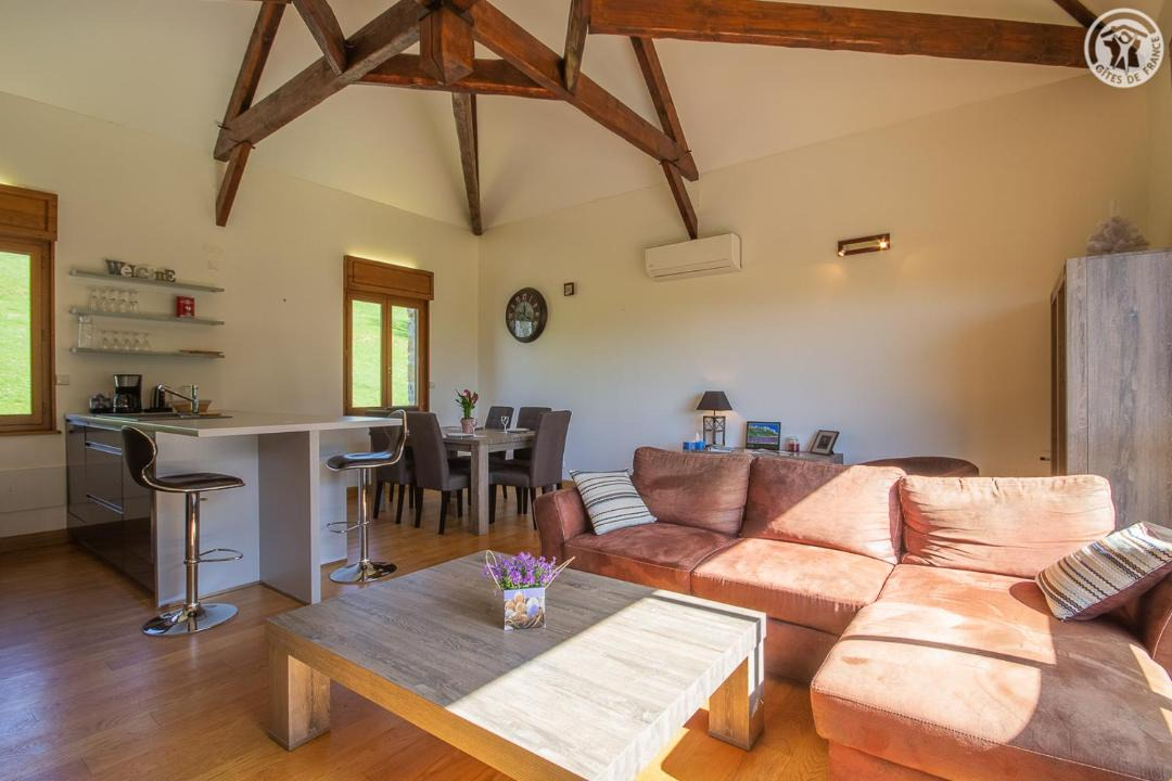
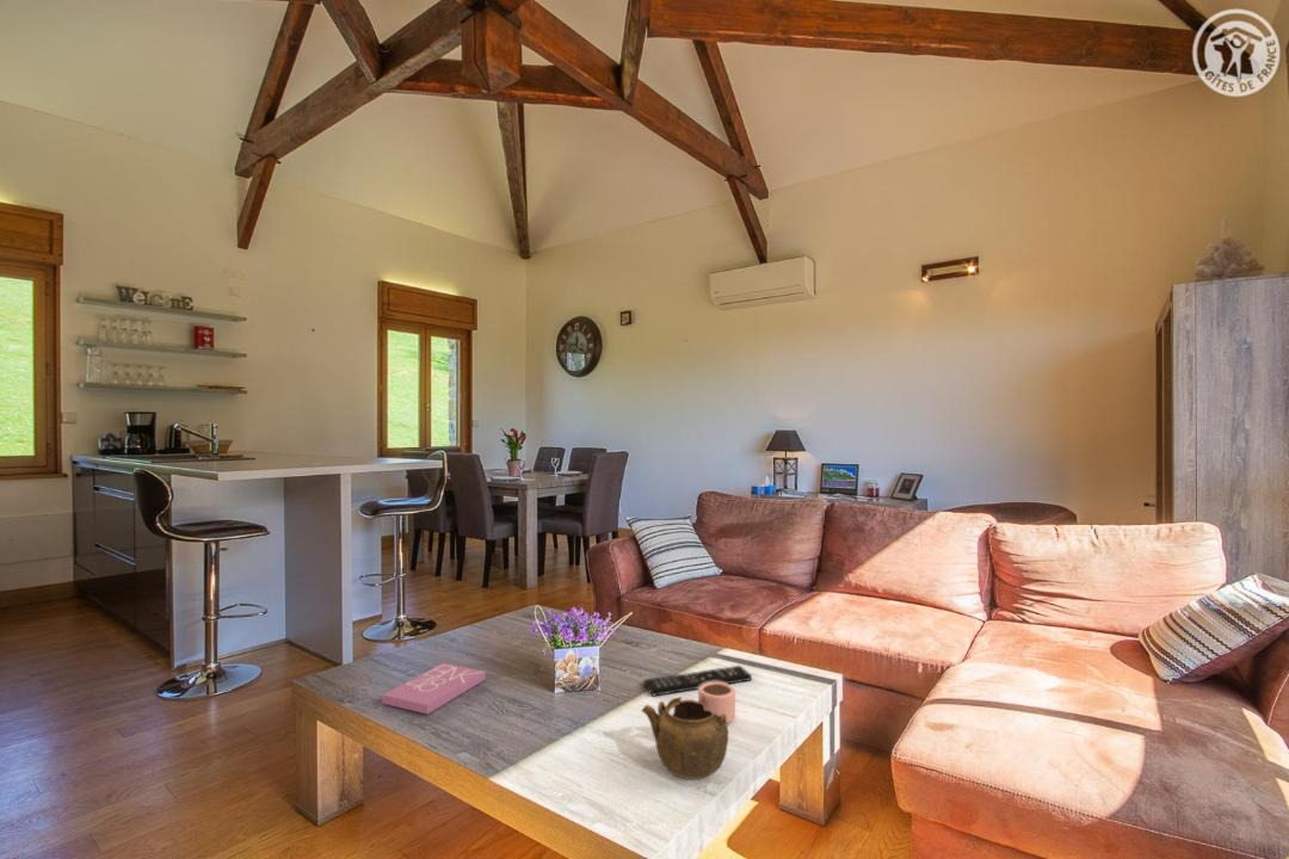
+ teapot [641,696,729,780]
+ book [381,662,487,716]
+ remote control [642,665,753,697]
+ mug [697,681,736,725]
